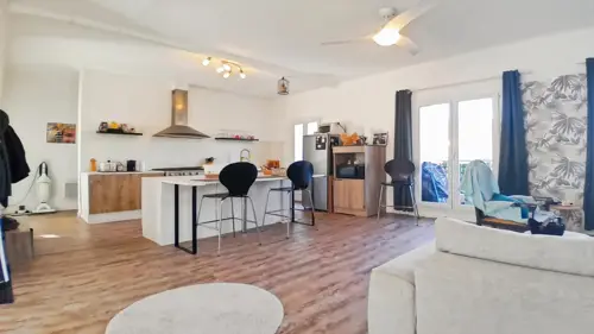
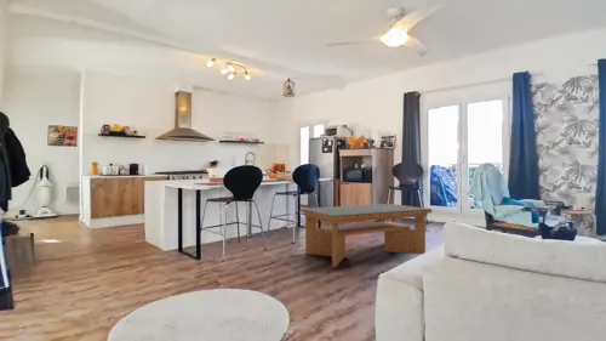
+ coffee table [299,203,433,268]
